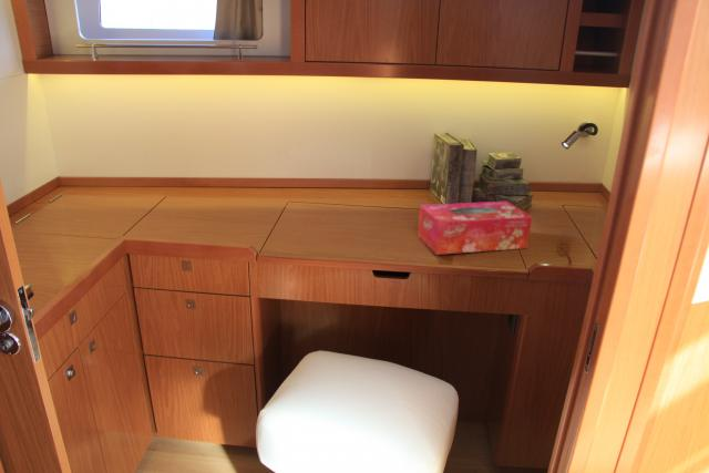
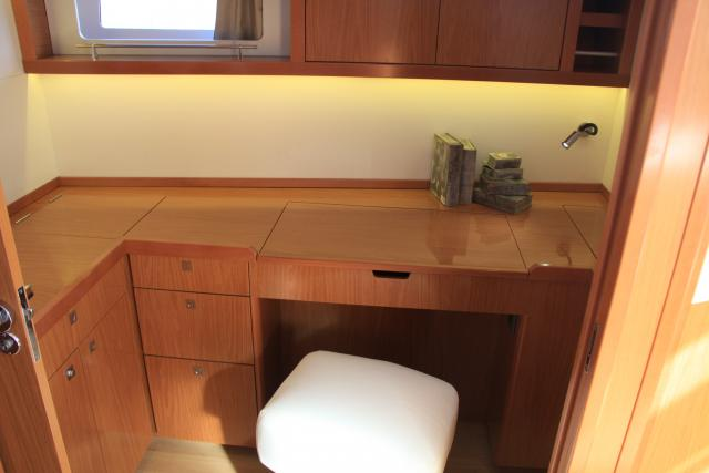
- tissue box [417,200,533,256]
